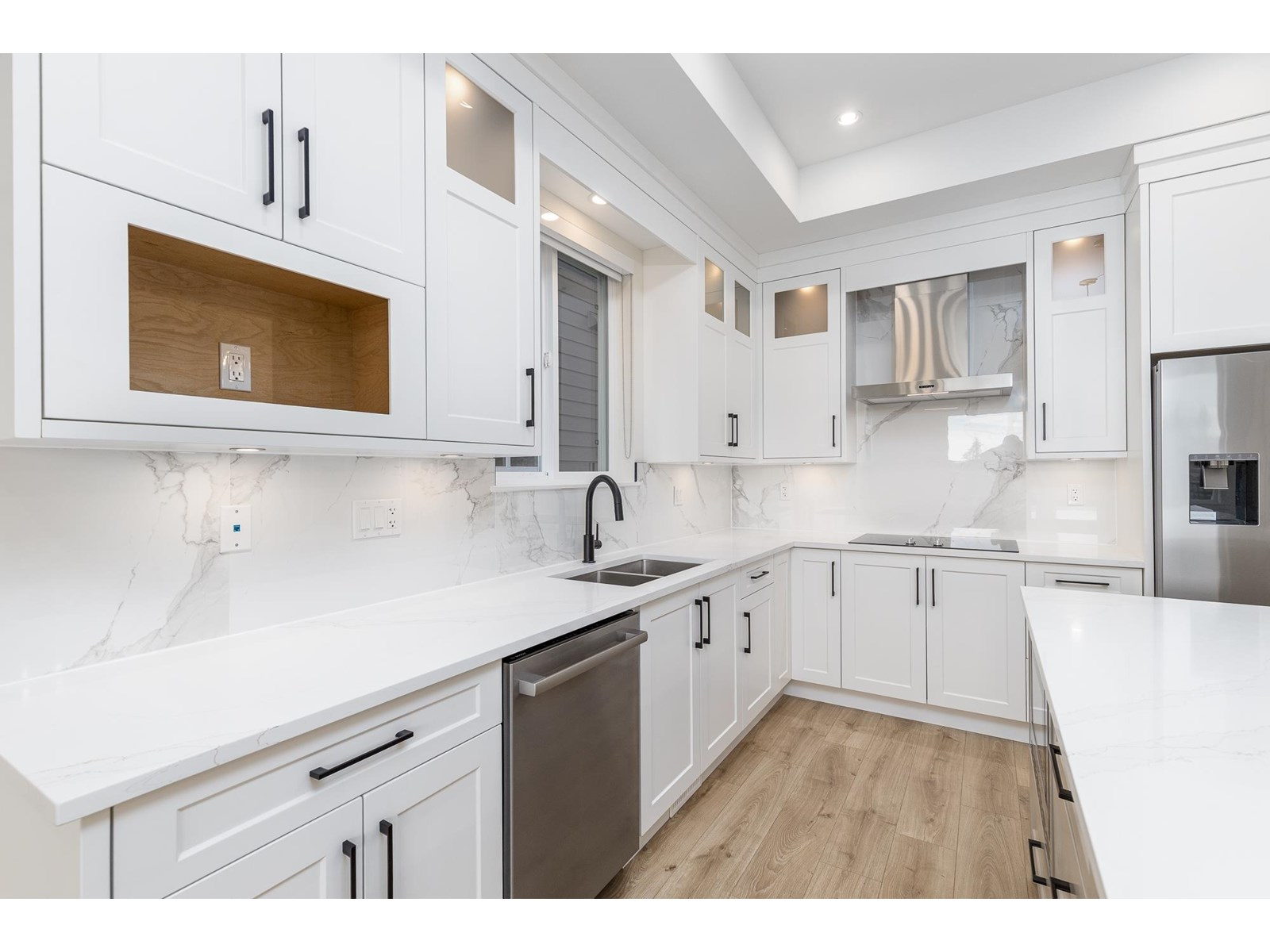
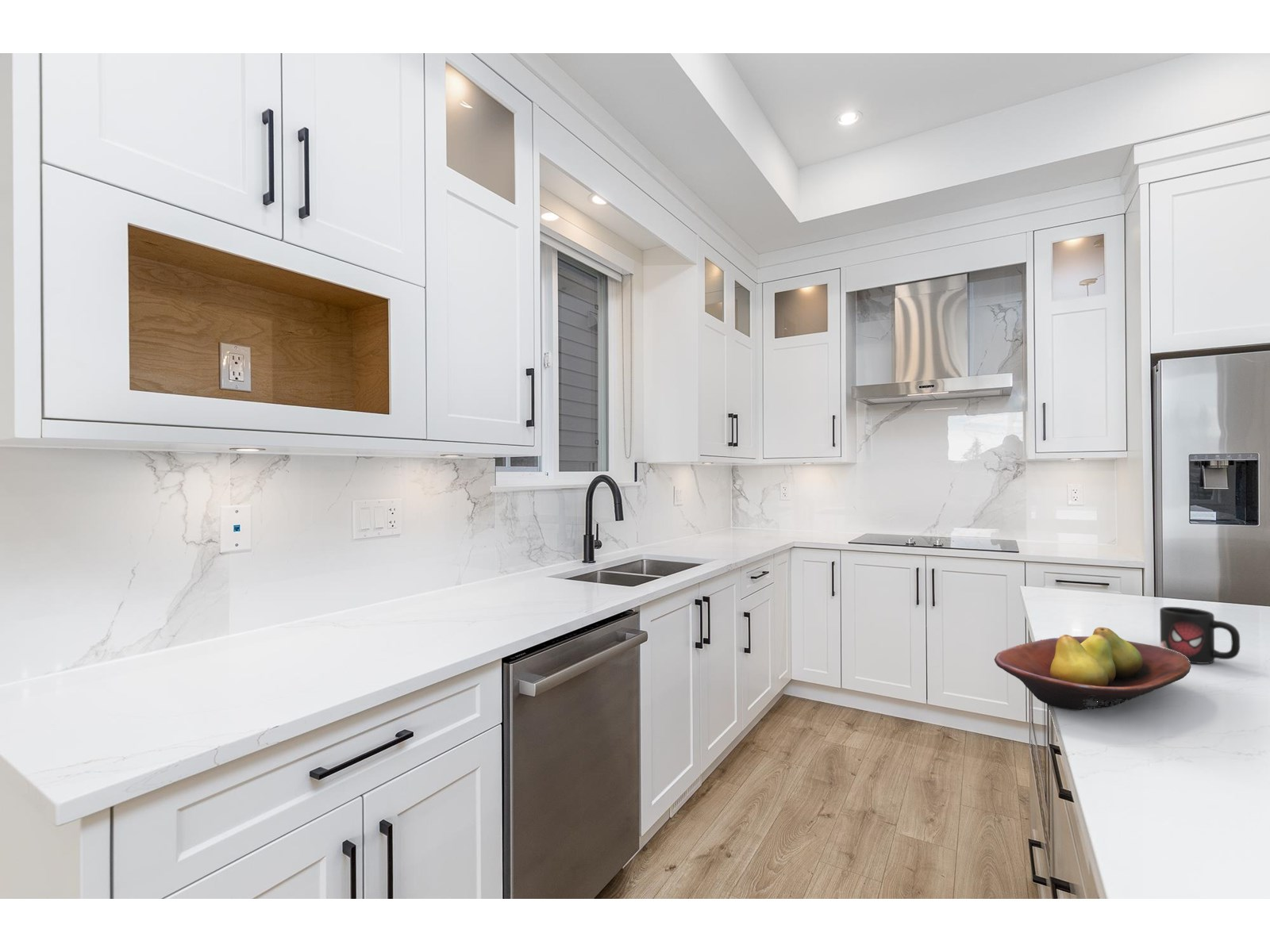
+ fruit bowl [994,627,1191,711]
+ mug [1159,606,1241,665]
